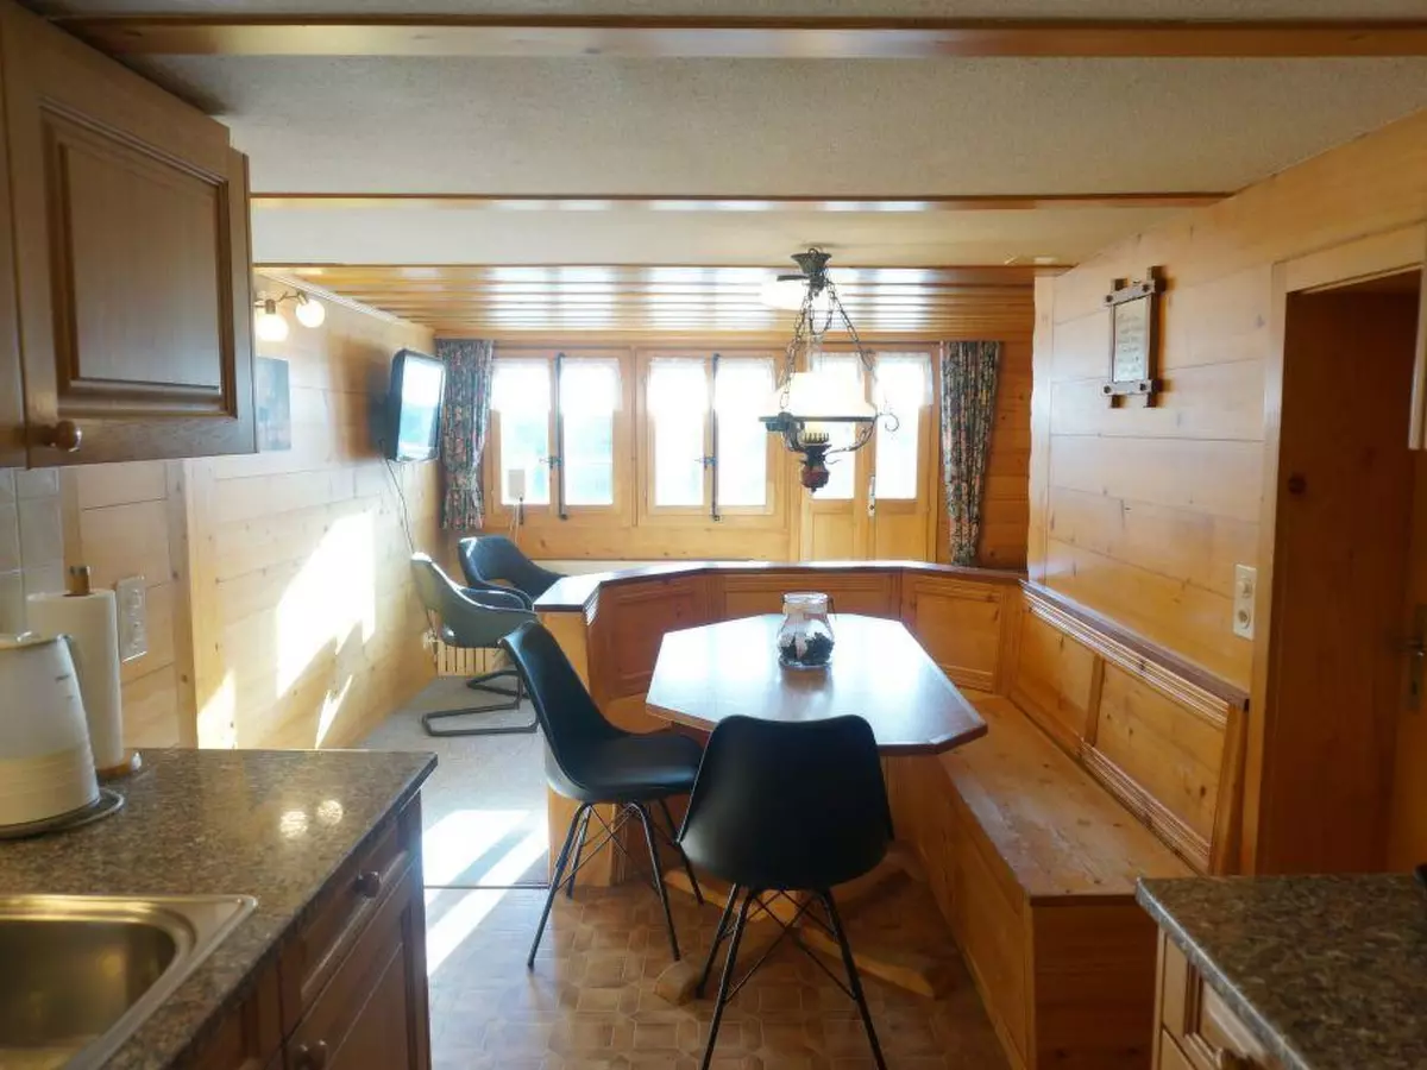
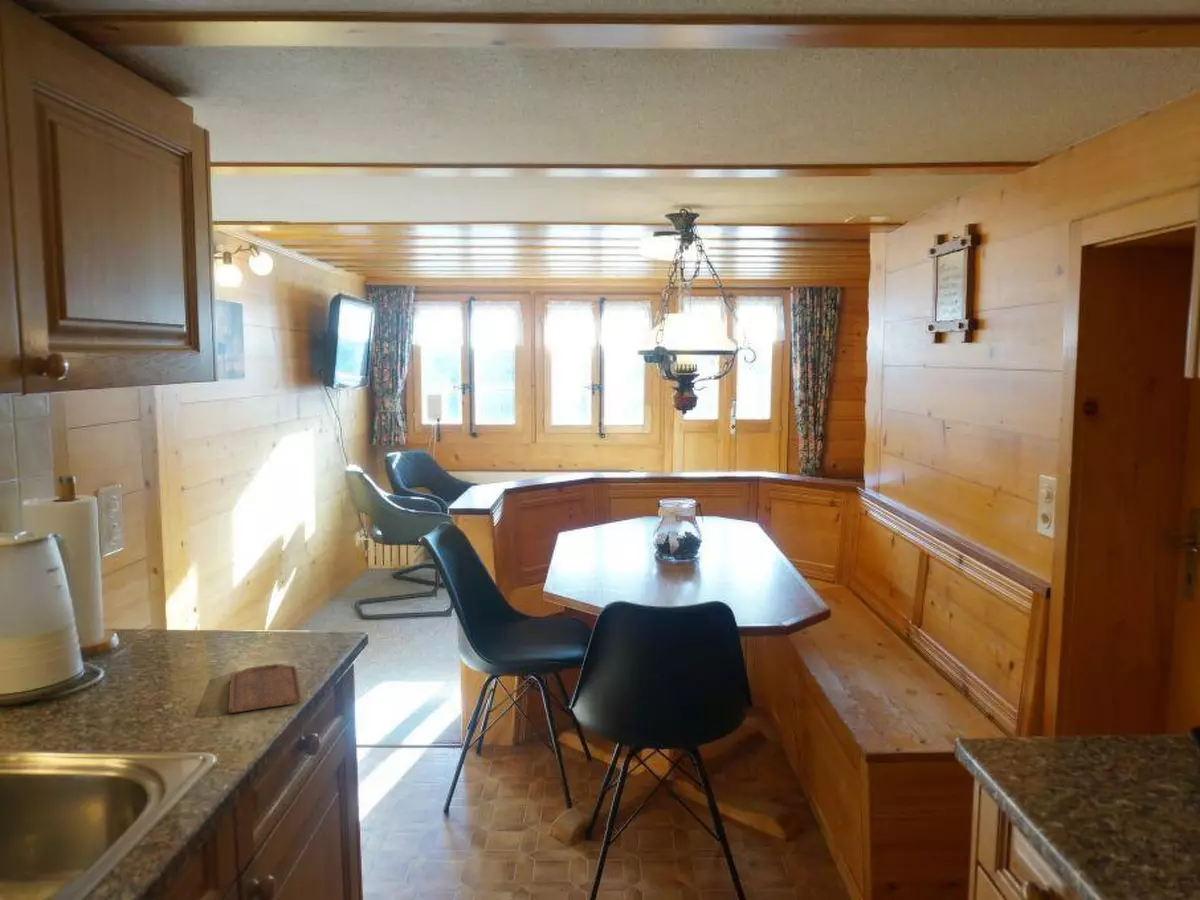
+ cutting board [227,663,302,714]
